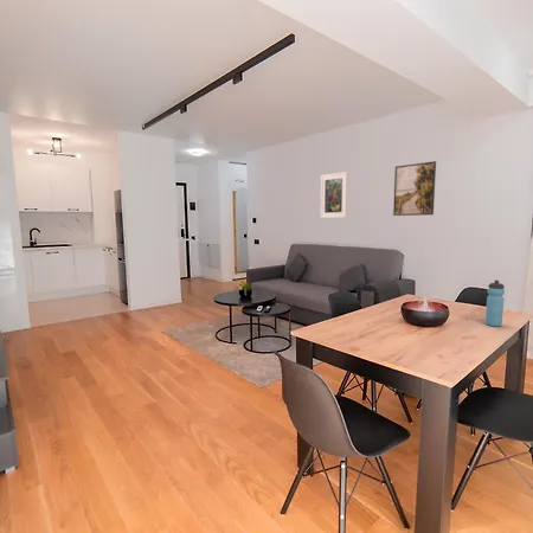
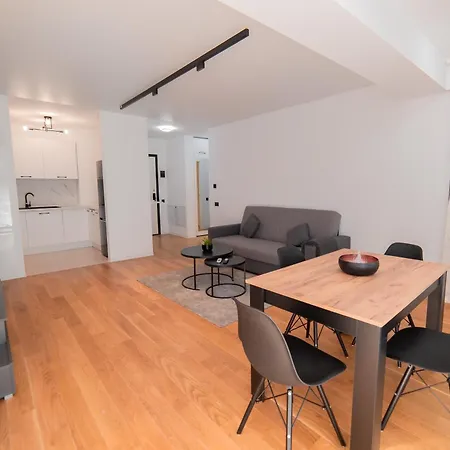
- water bottle [484,280,506,328]
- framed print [392,160,437,217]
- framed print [320,171,348,219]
